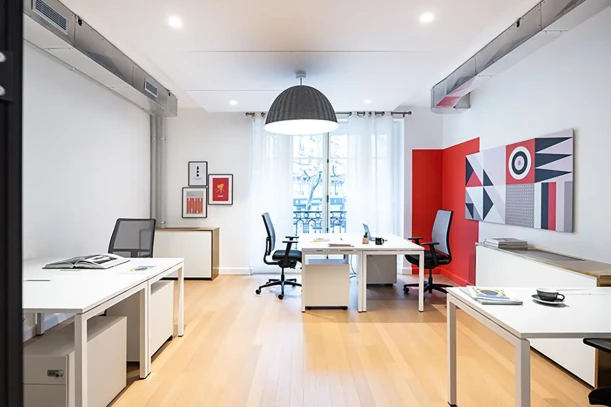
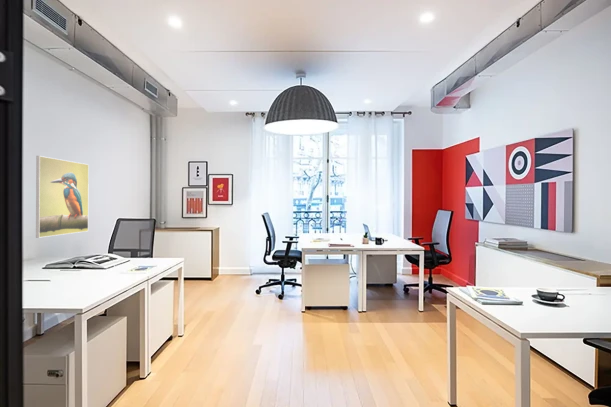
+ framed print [35,155,90,239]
